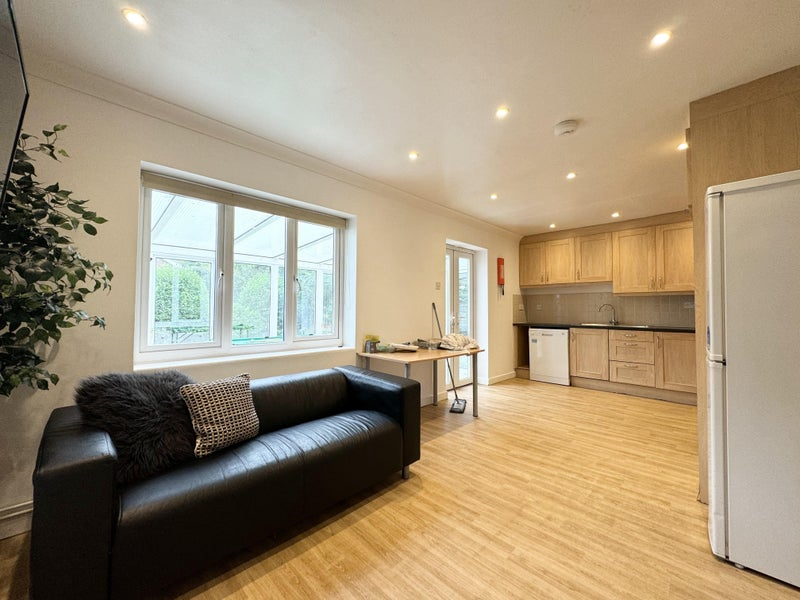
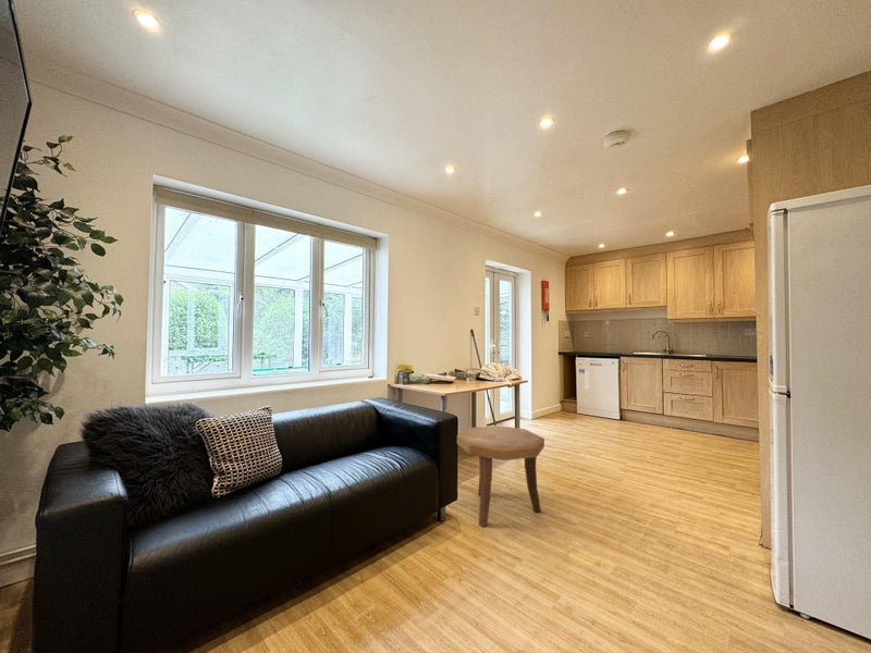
+ side table [456,424,545,528]
